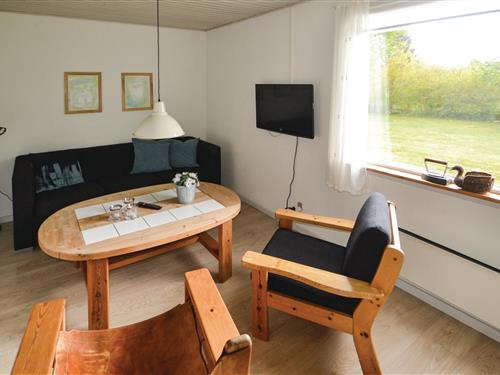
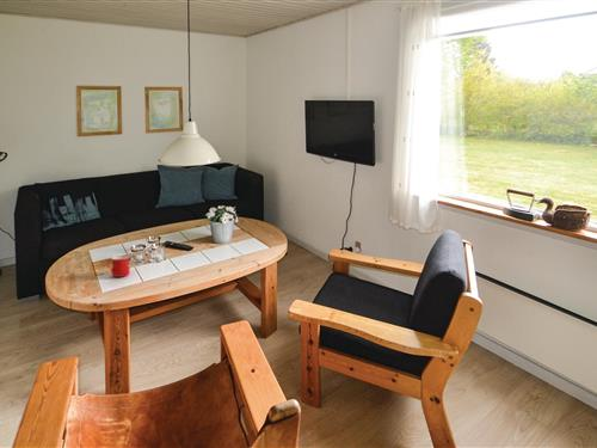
+ mug [106,254,131,278]
